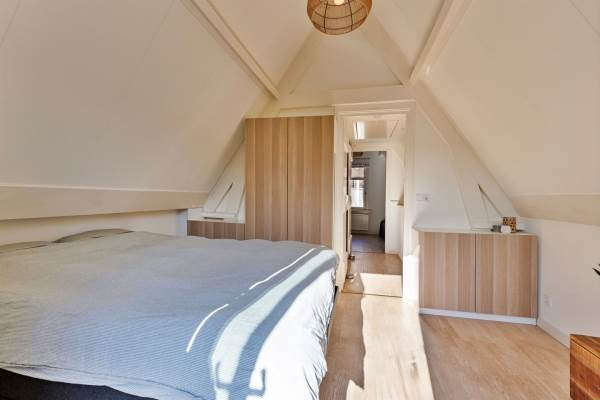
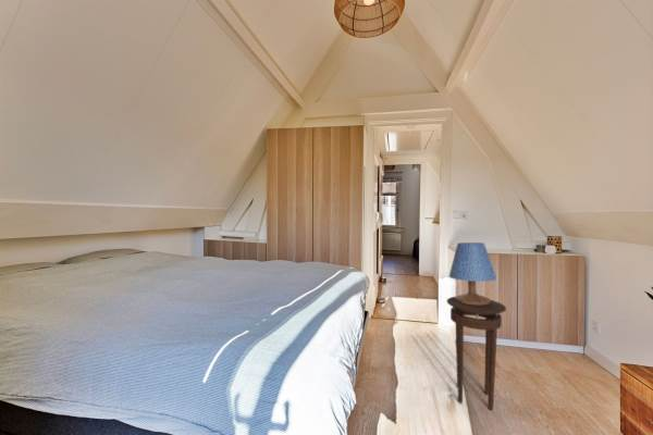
+ stool [446,296,507,411]
+ table lamp [448,241,497,306]
